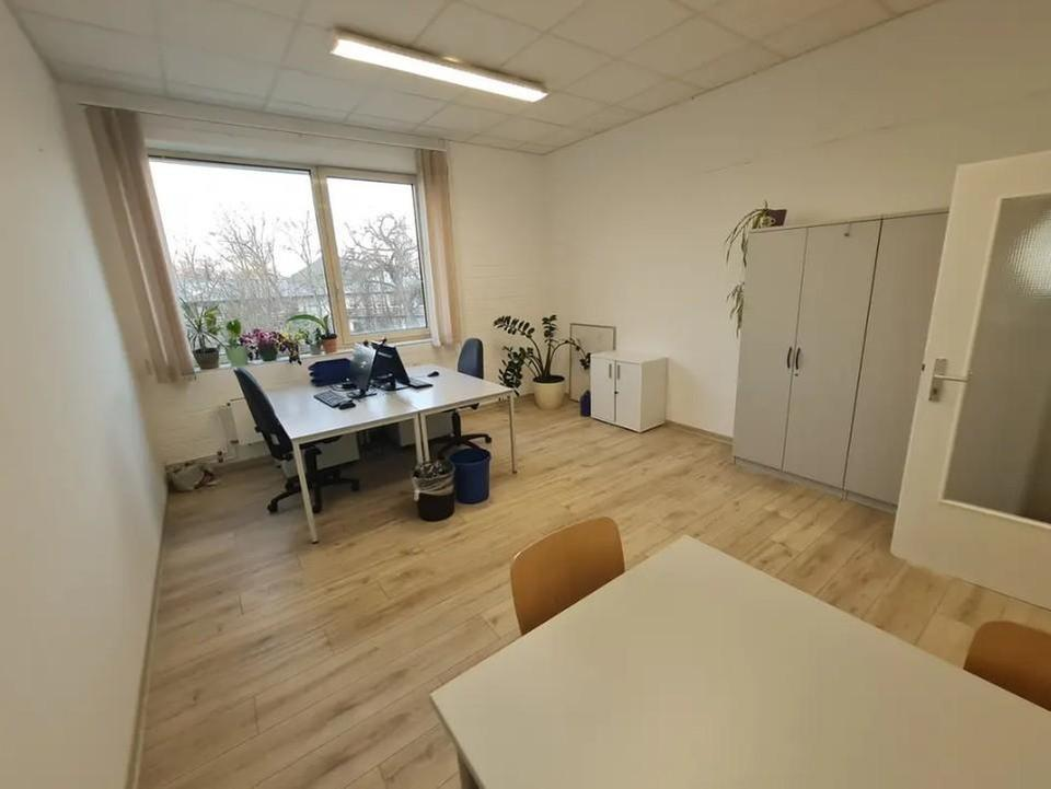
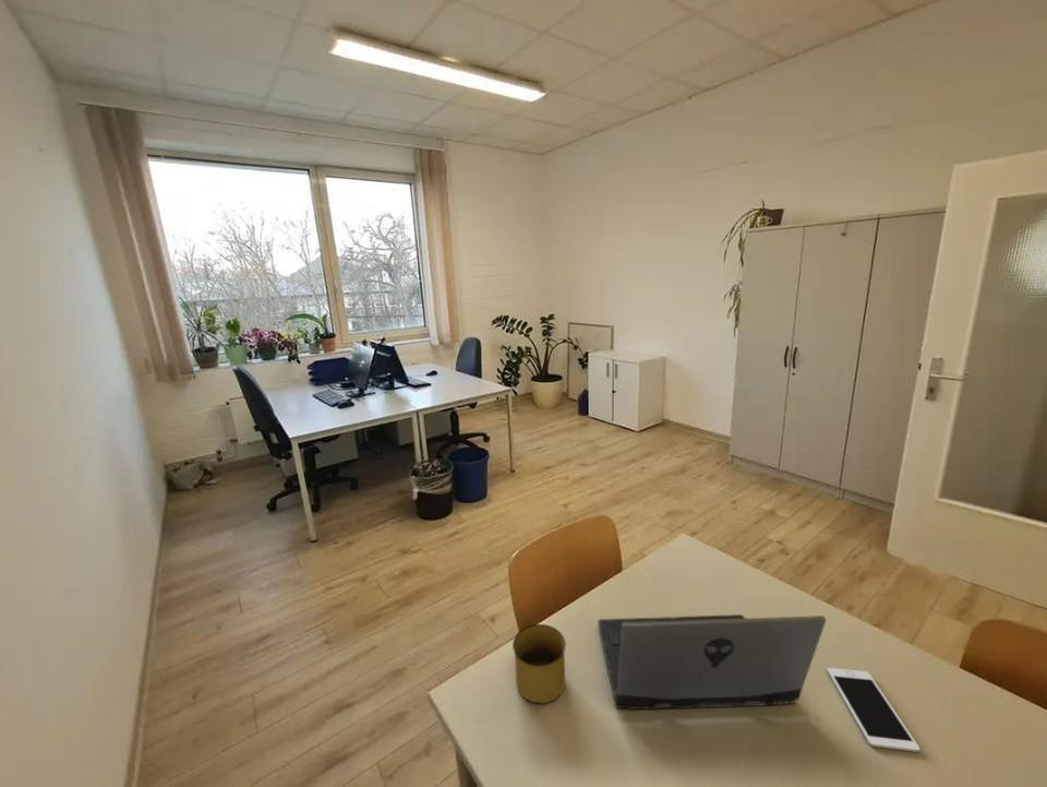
+ cell phone [826,667,922,753]
+ laptop computer [597,613,828,711]
+ mug [512,623,567,704]
